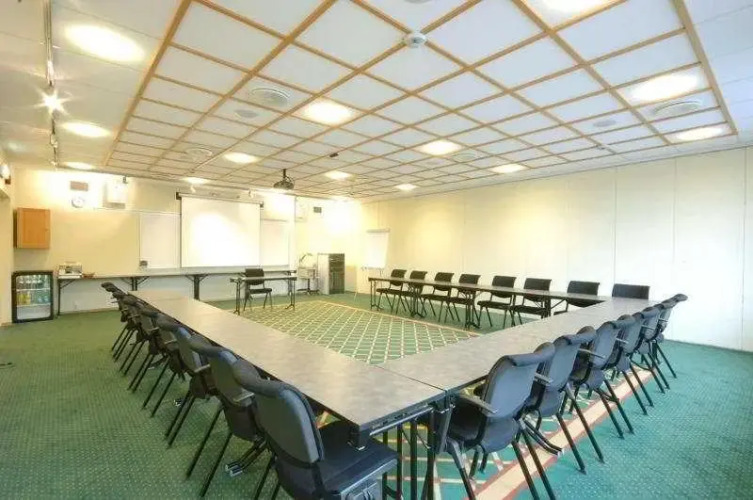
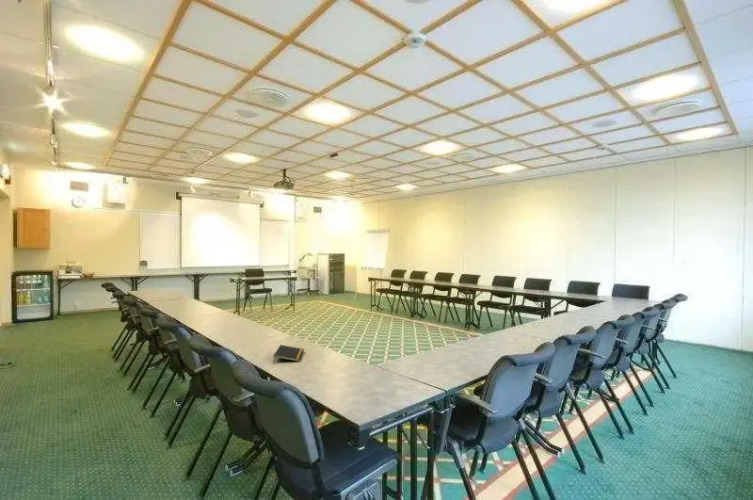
+ notepad [272,344,305,364]
